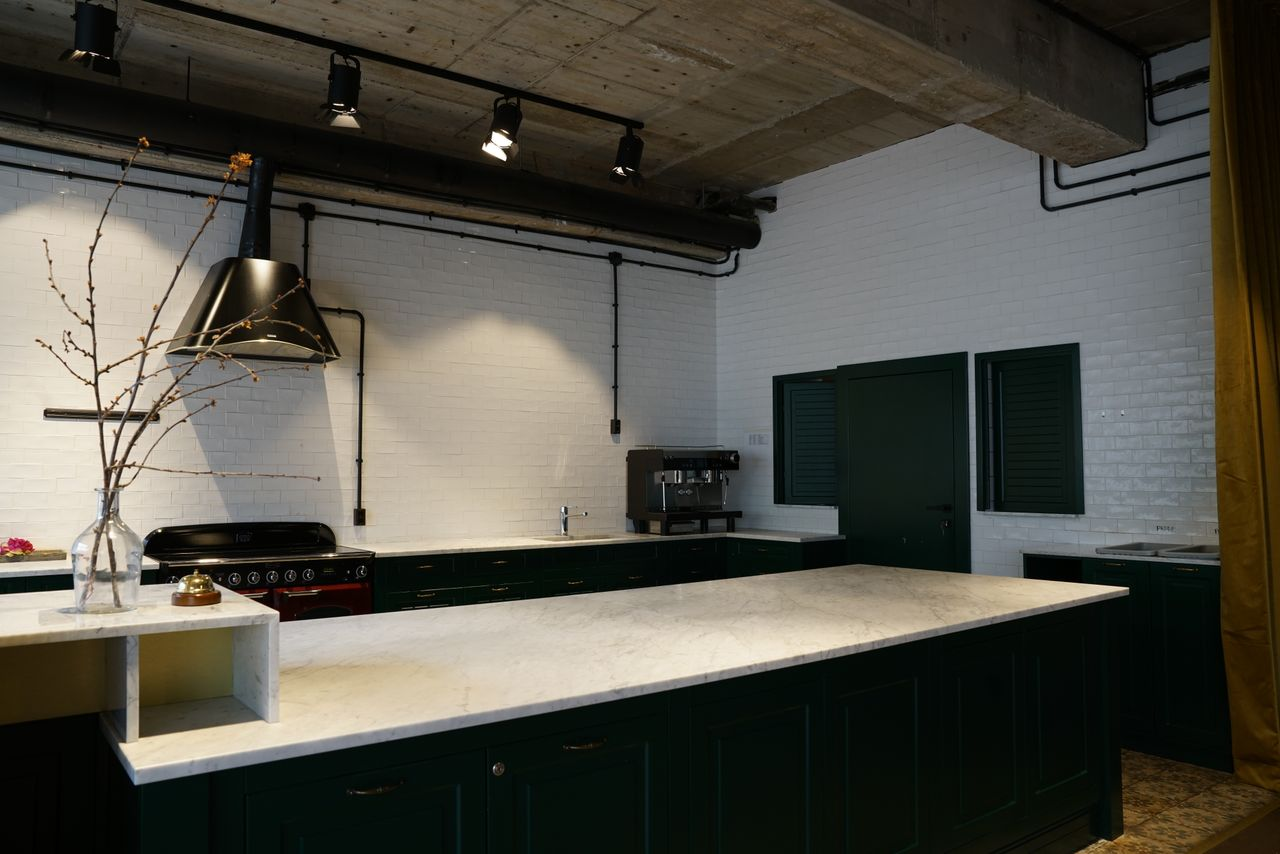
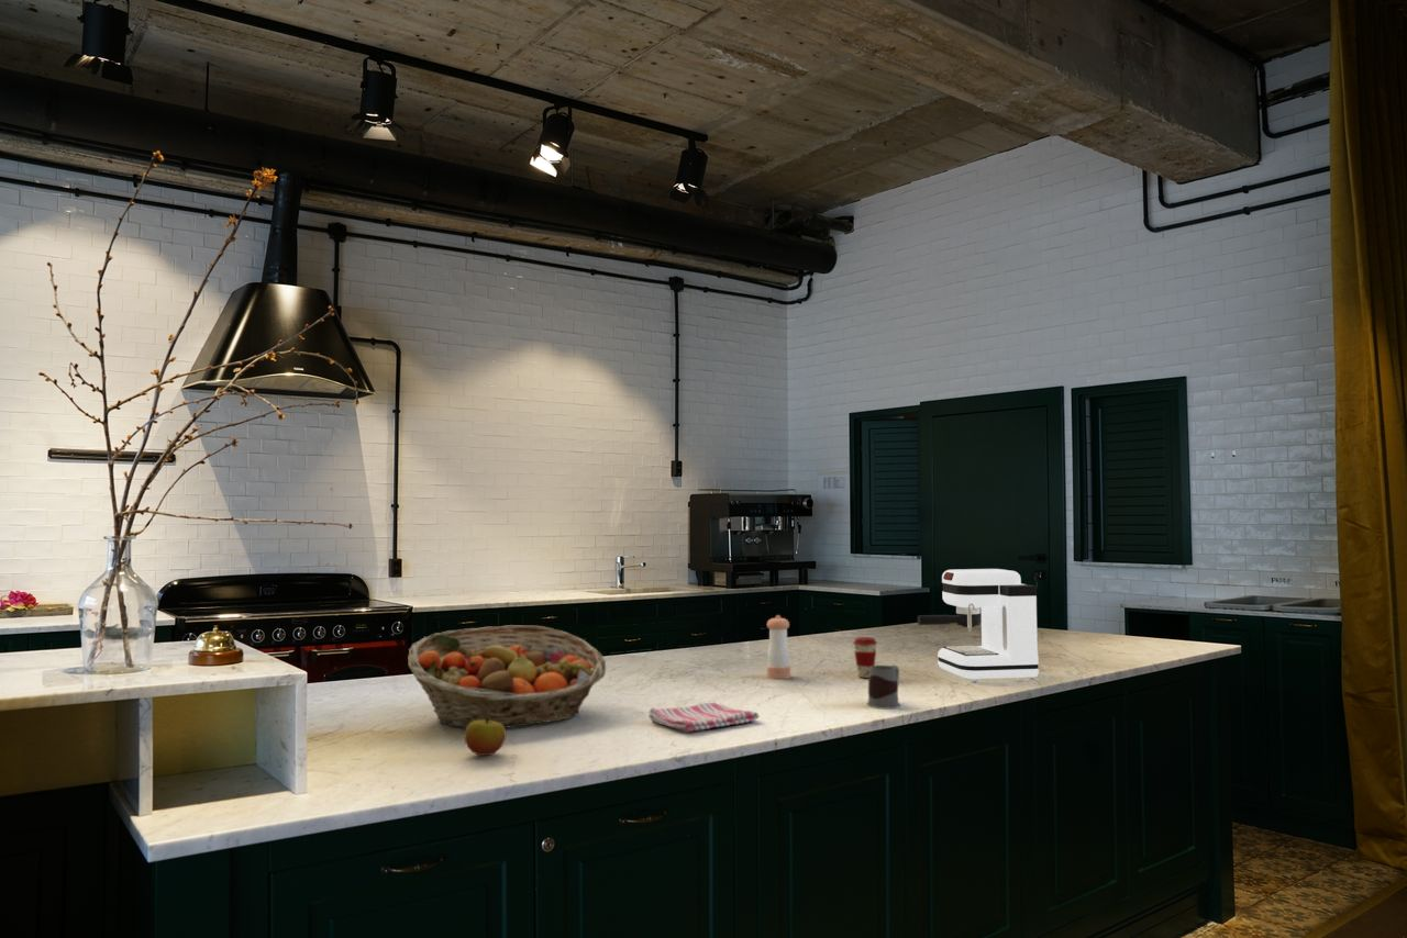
+ dish towel [647,702,761,734]
+ mug [866,665,901,710]
+ pepper shaker [766,614,791,680]
+ coffee maker [917,568,1040,682]
+ apple [463,717,507,757]
+ fruit basket [407,624,607,729]
+ coffee cup [852,636,878,679]
